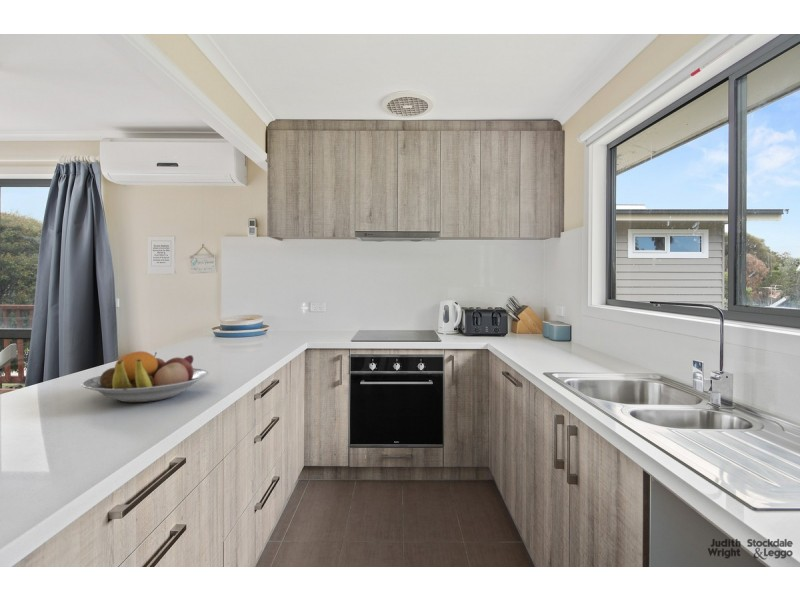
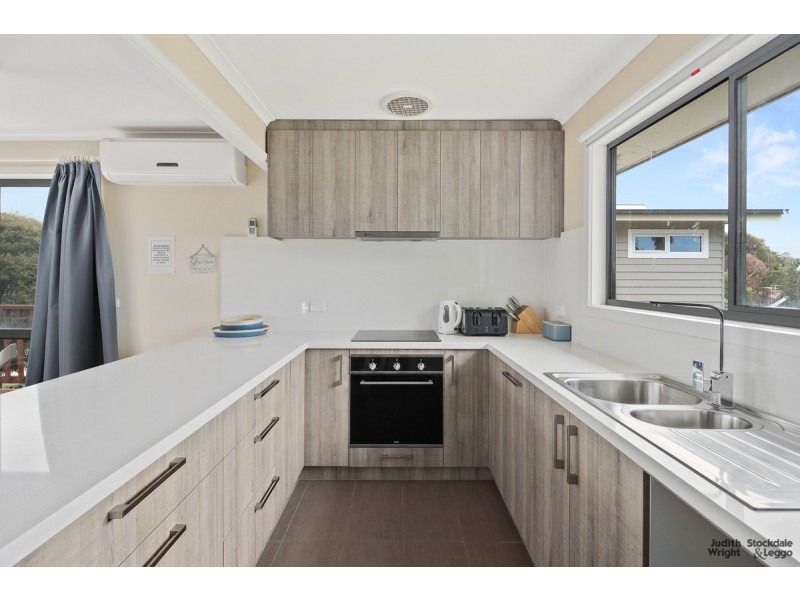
- fruit bowl [80,350,210,403]
